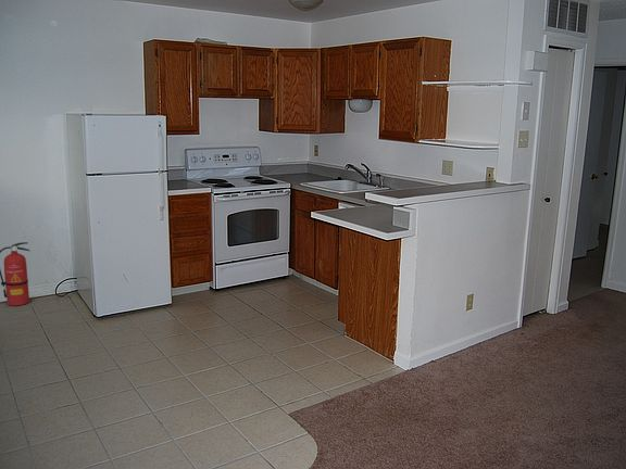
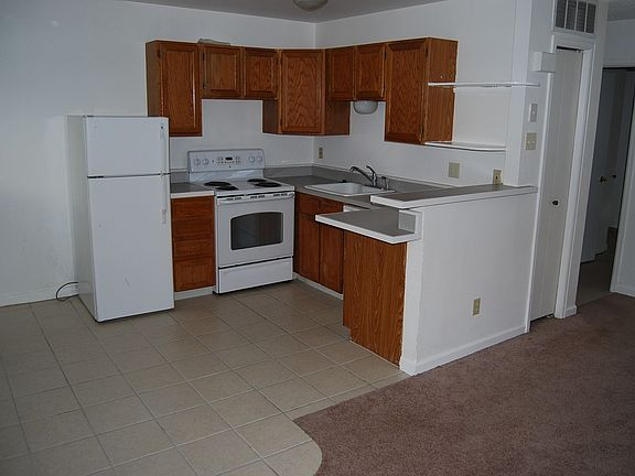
- fire extinguisher [0,241,30,307]
